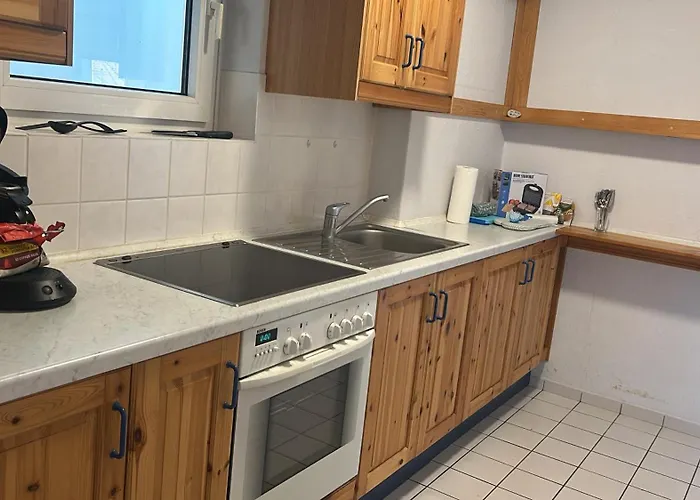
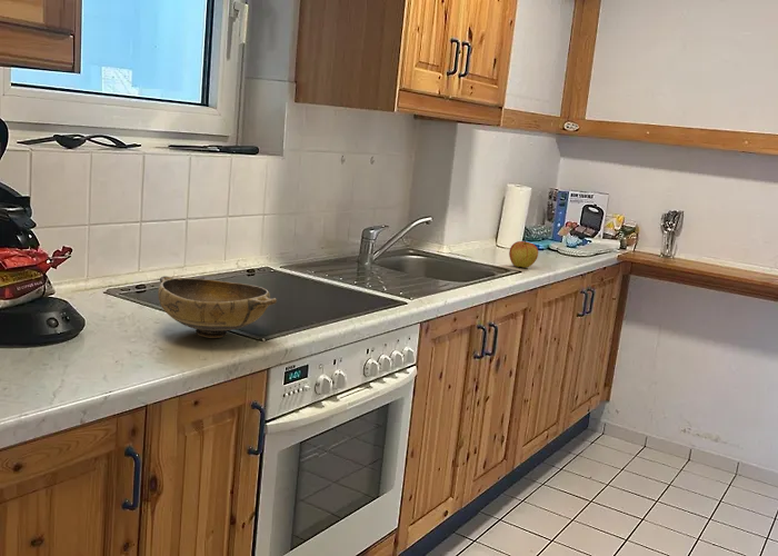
+ bowl [157,275,278,339]
+ apple [508,239,539,269]
